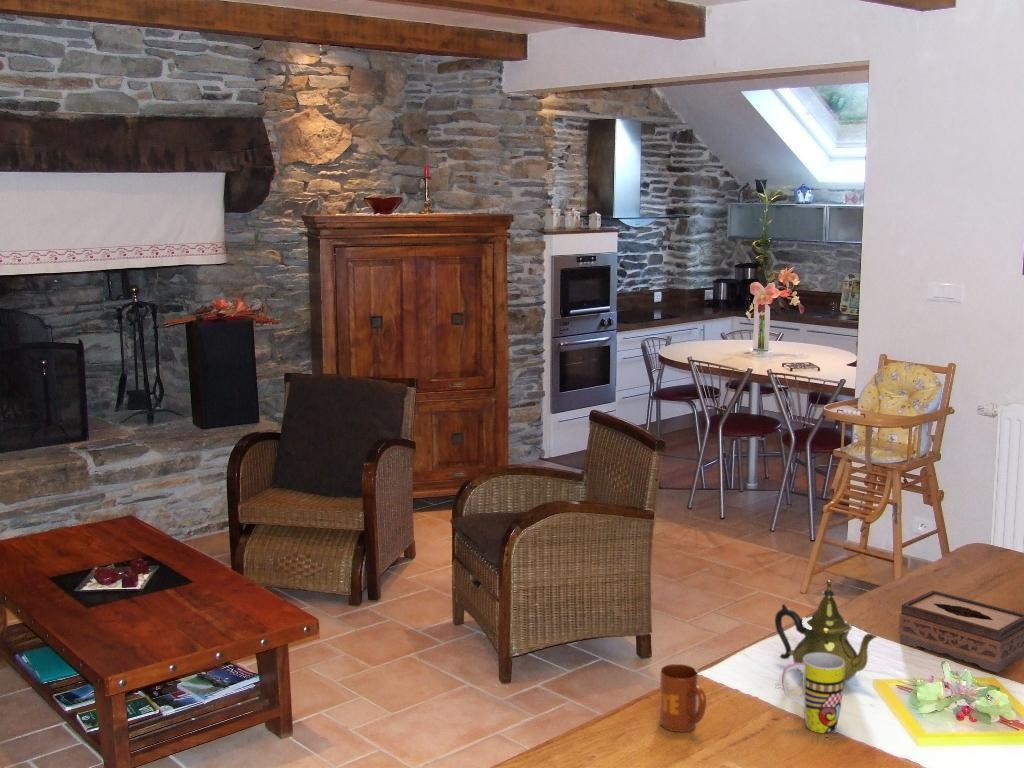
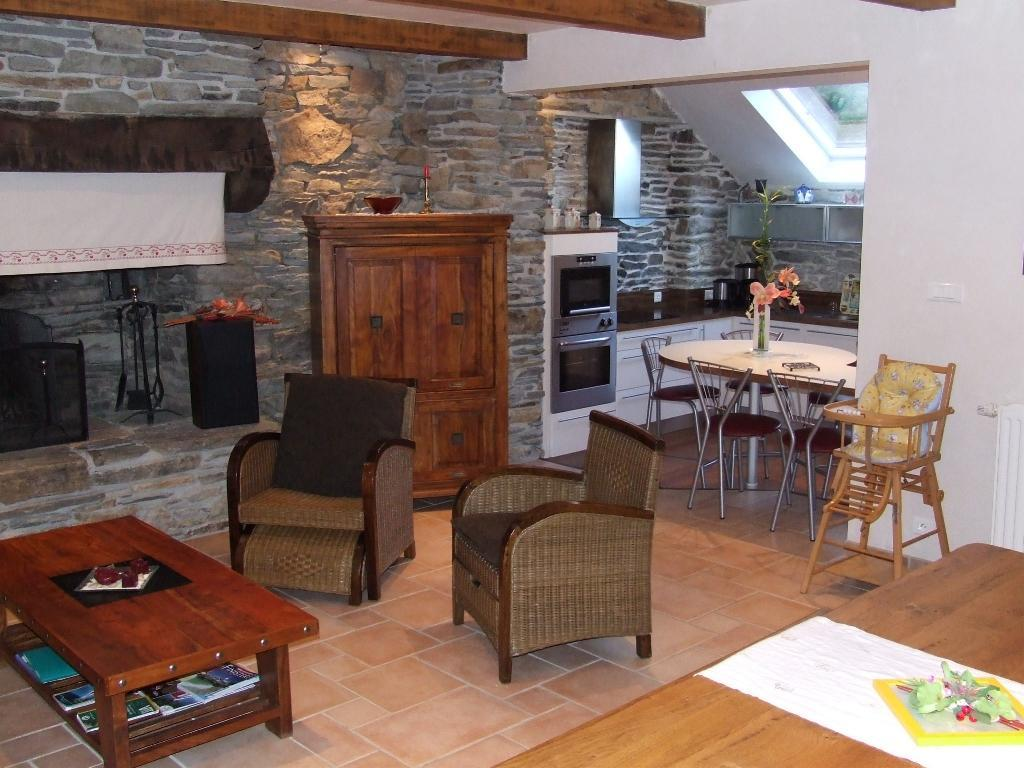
- teapot [774,579,878,685]
- mug [781,653,845,734]
- mug [659,663,707,733]
- tissue box [898,589,1024,674]
